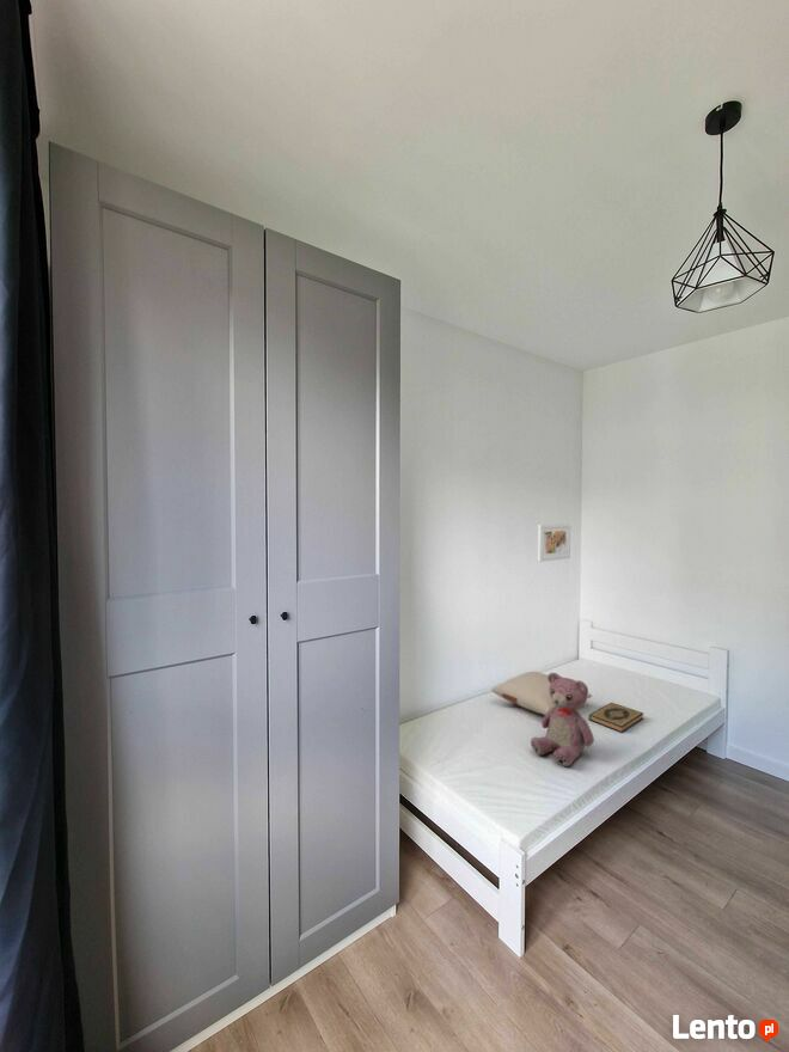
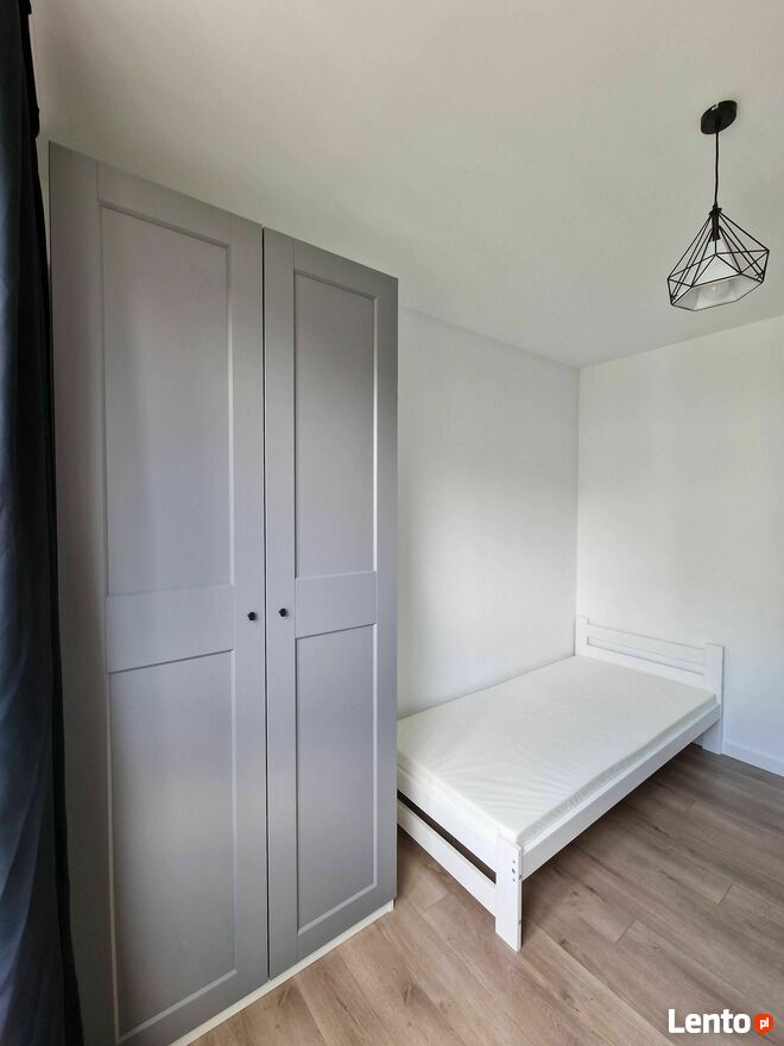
- pillow [490,671,593,716]
- hardback book [588,702,644,734]
- teddy bear [530,672,595,767]
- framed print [537,522,571,563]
